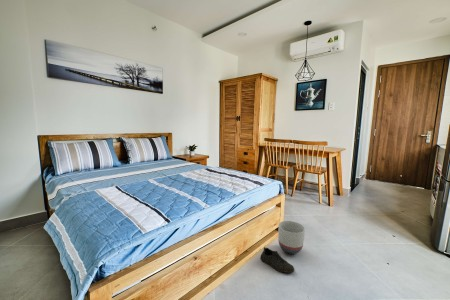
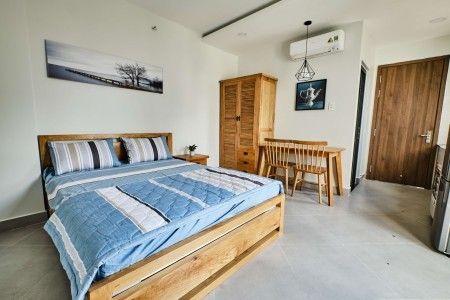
- planter [277,220,306,255]
- shoe [259,246,296,274]
